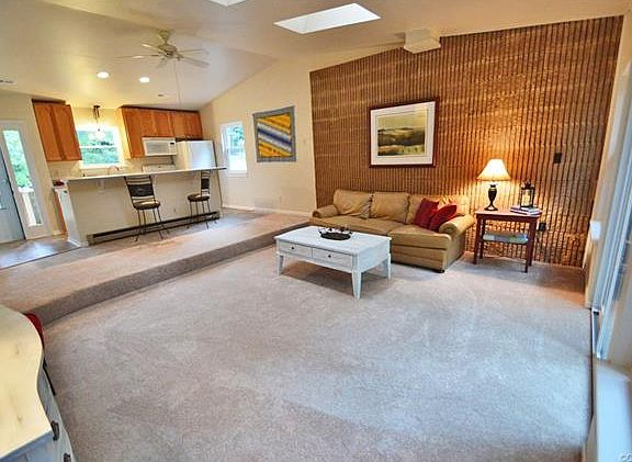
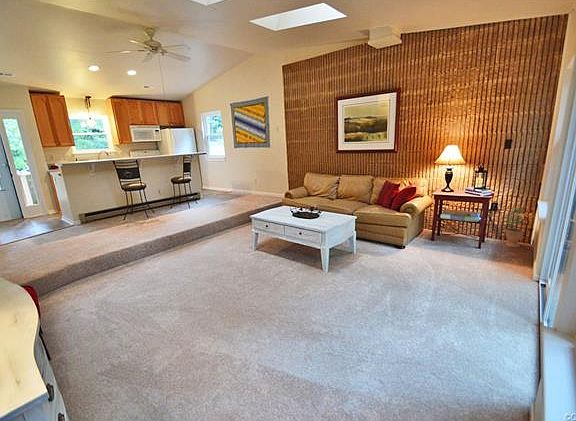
+ potted plant [502,206,526,248]
